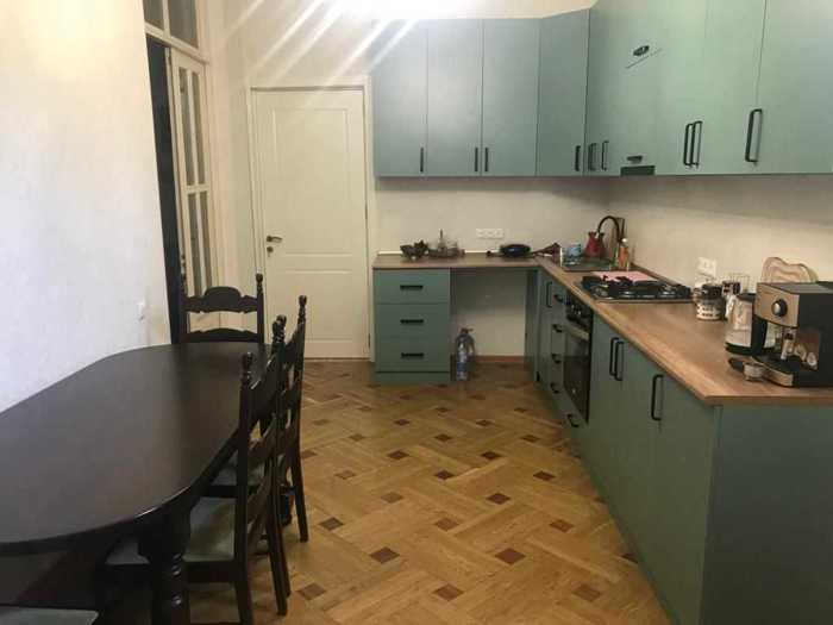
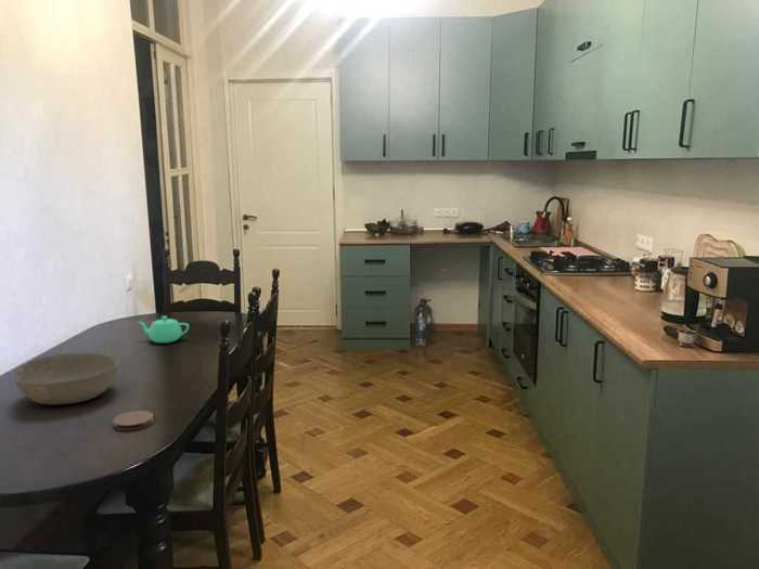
+ bowl [12,351,119,405]
+ teapot [137,315,190,344]
+ coaster [112,410,155,431]
